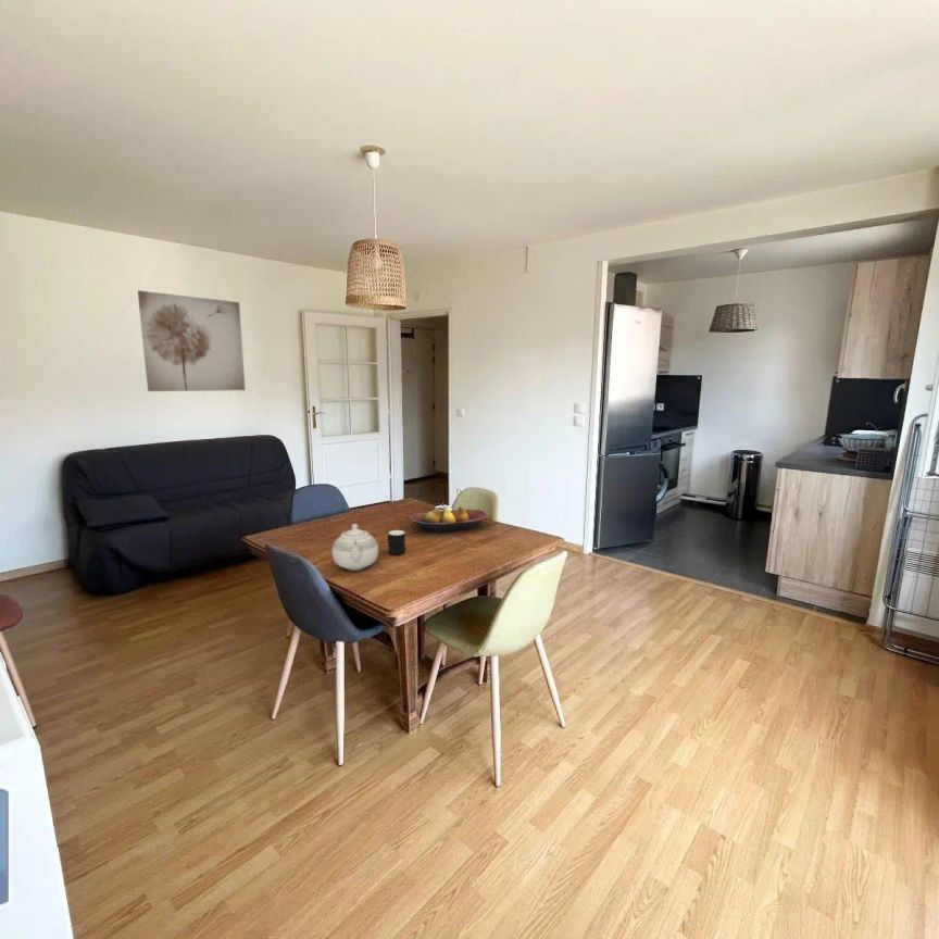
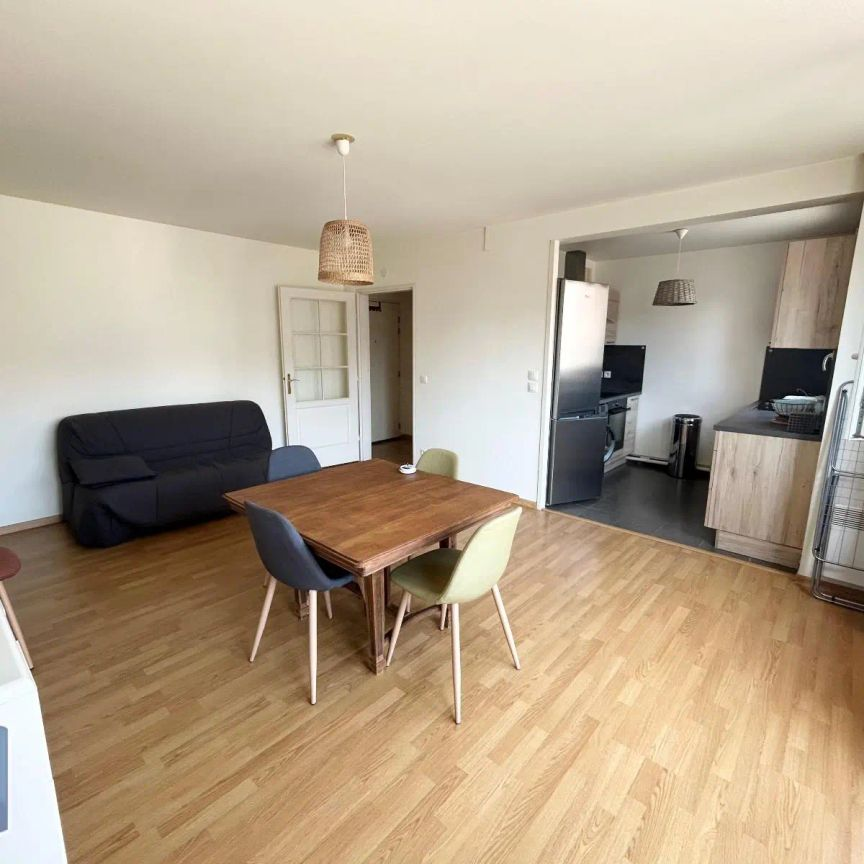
- fruit bowl [408,505,489,534]
- wall art [137,289,247,392]
- cup [387,529,406,556]
- teapot [331,523,379,572]
